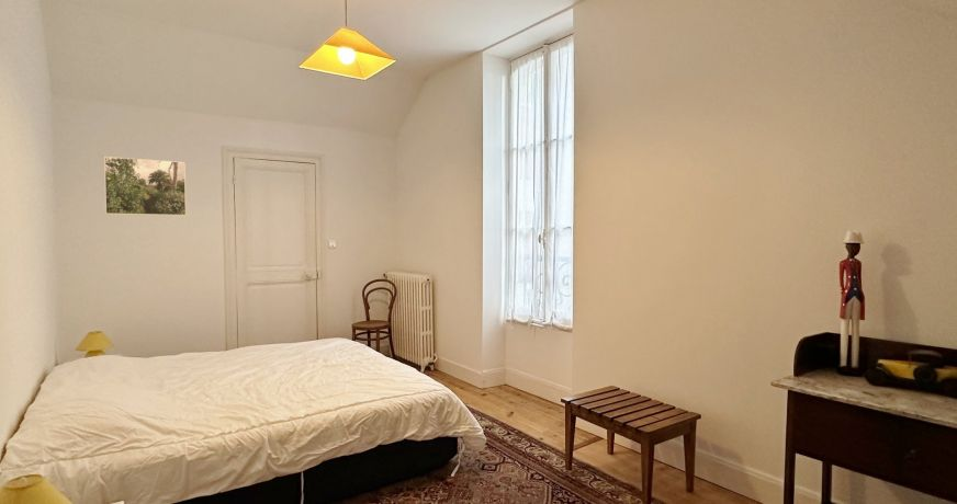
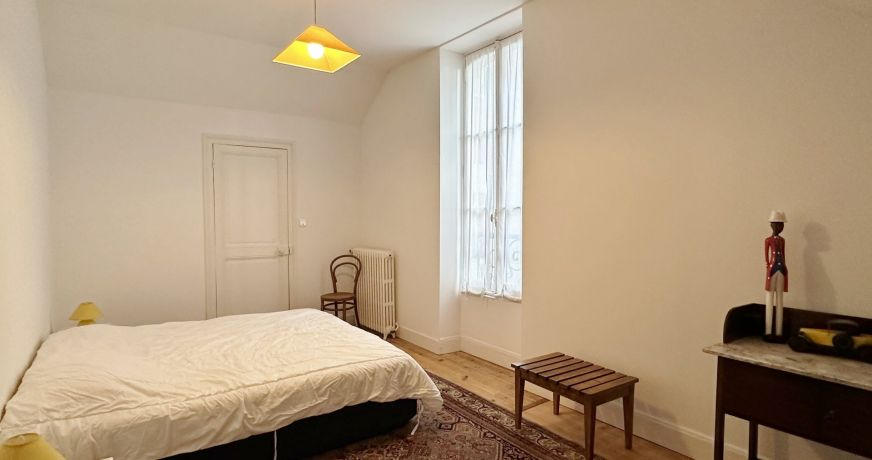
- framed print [103,156,187,217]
